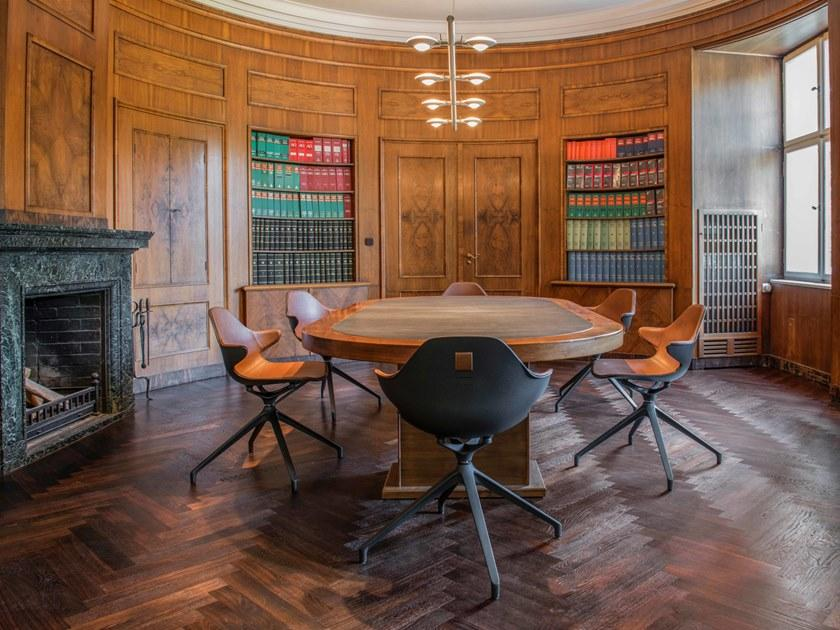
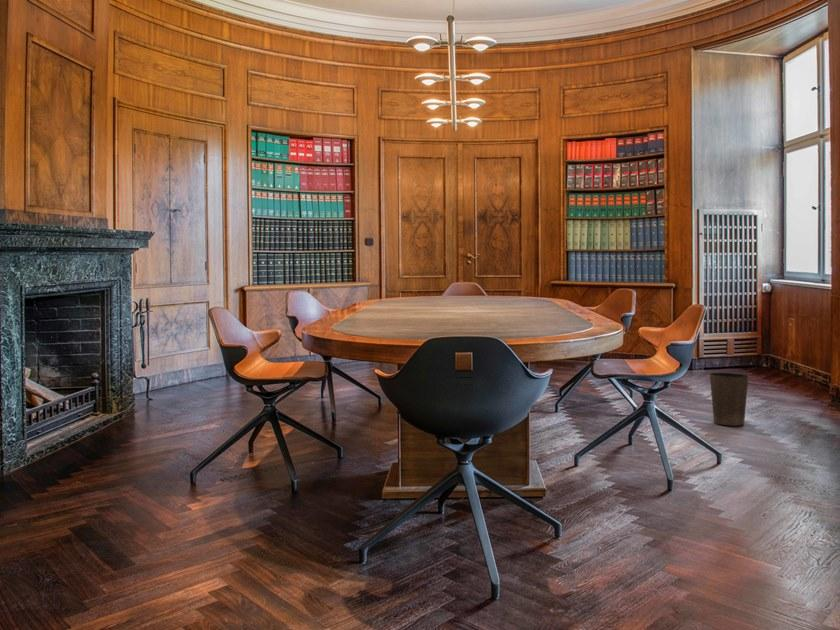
+ waste basket [708,371,750,427]
